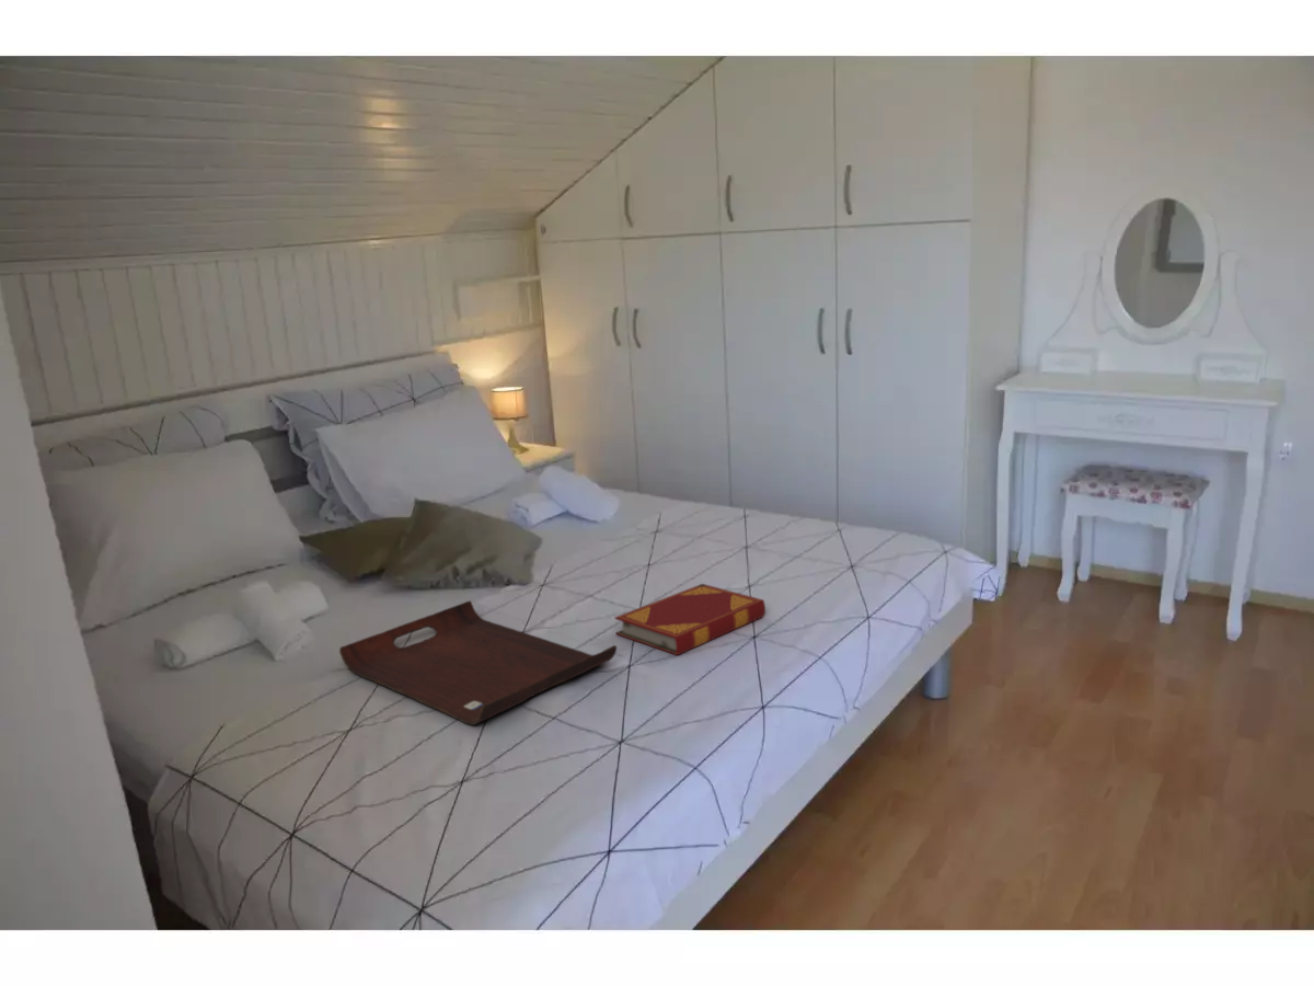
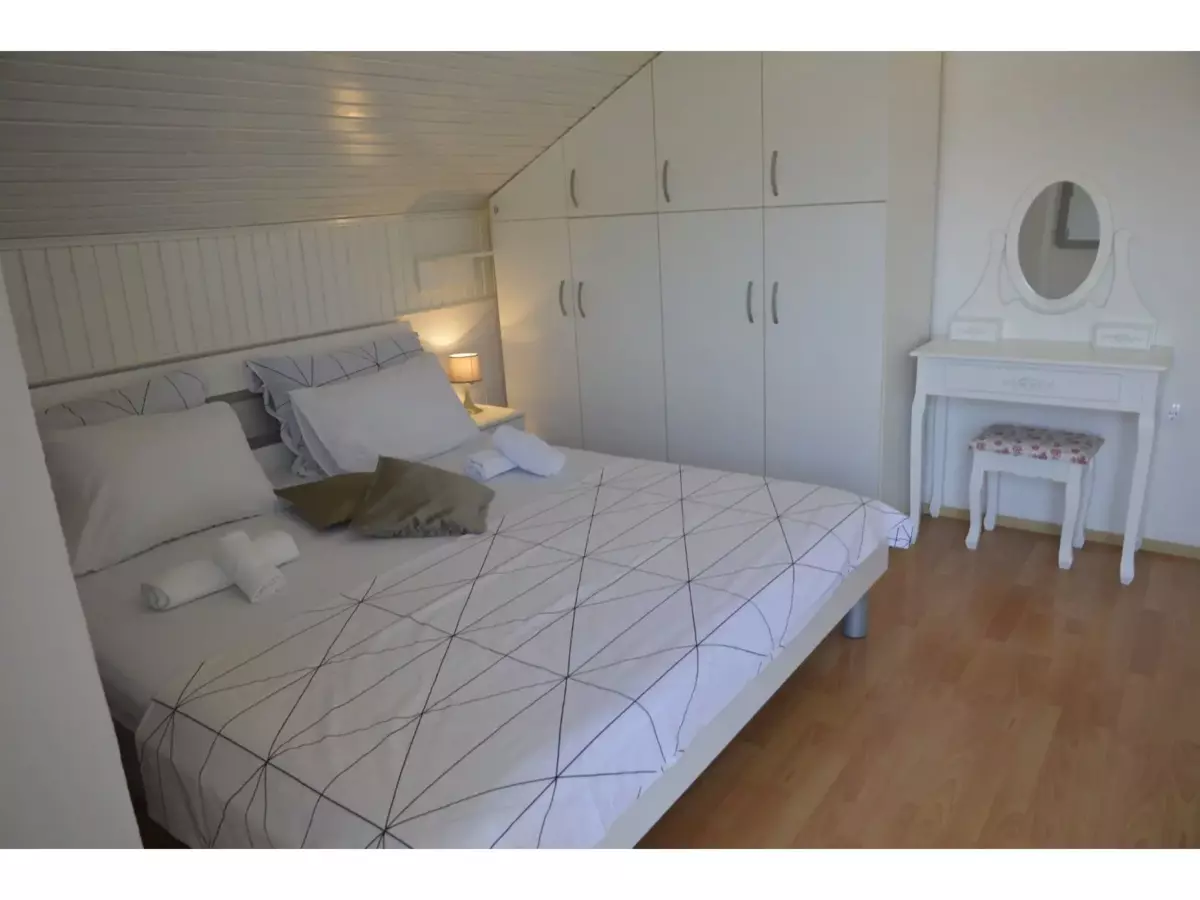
- serving tray [338,599,618,726]
- hardback book [613,583,766,656]
